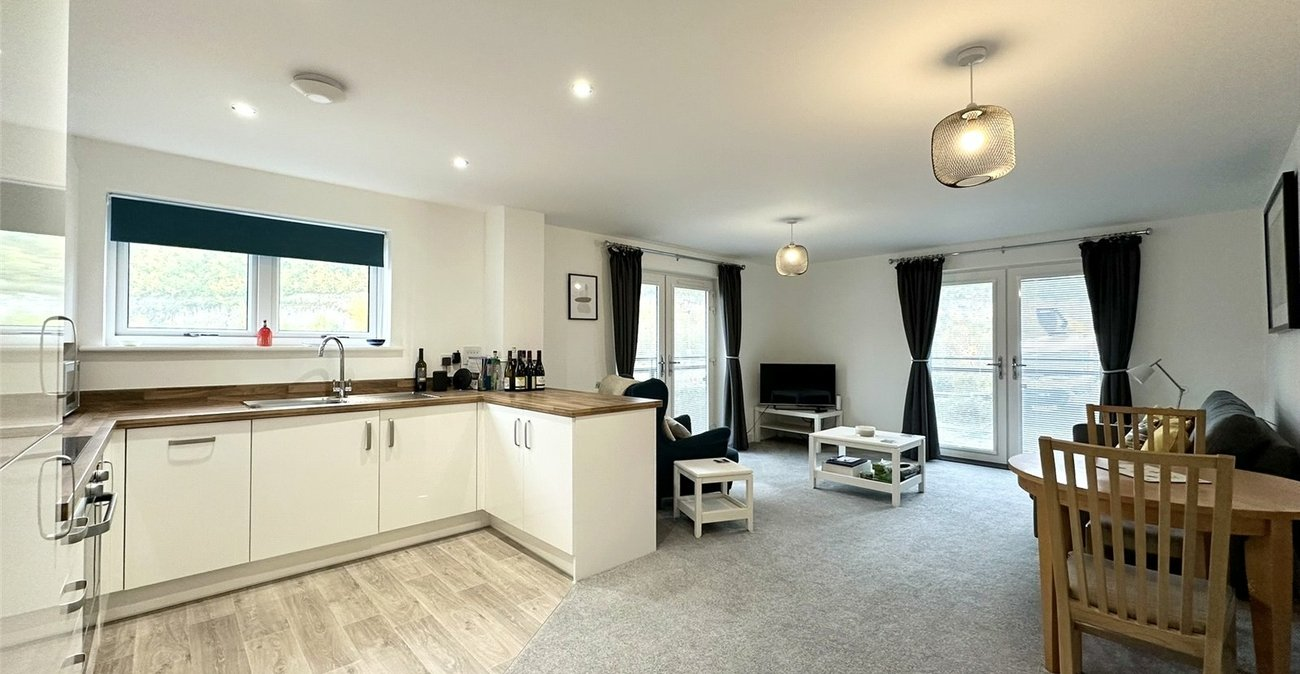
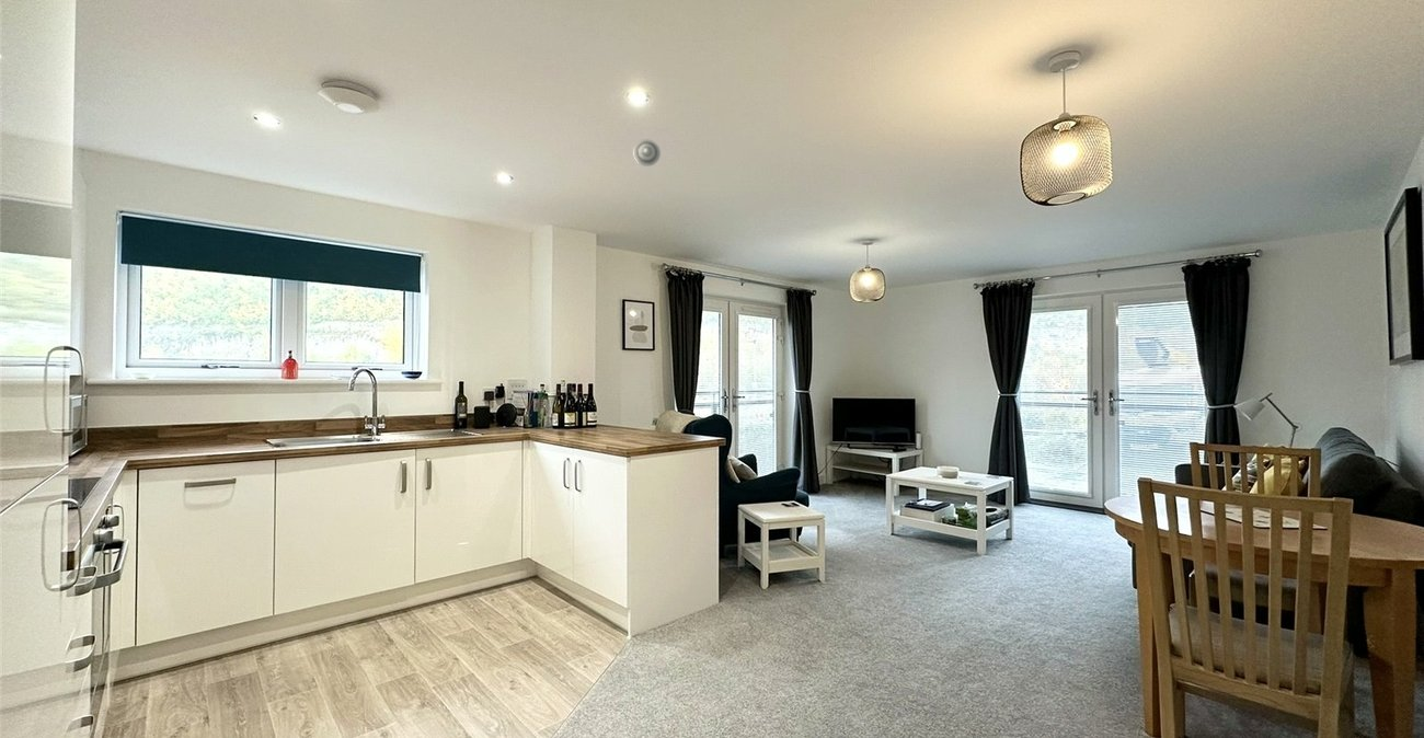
+ smoke detector [632,138,662,168]
